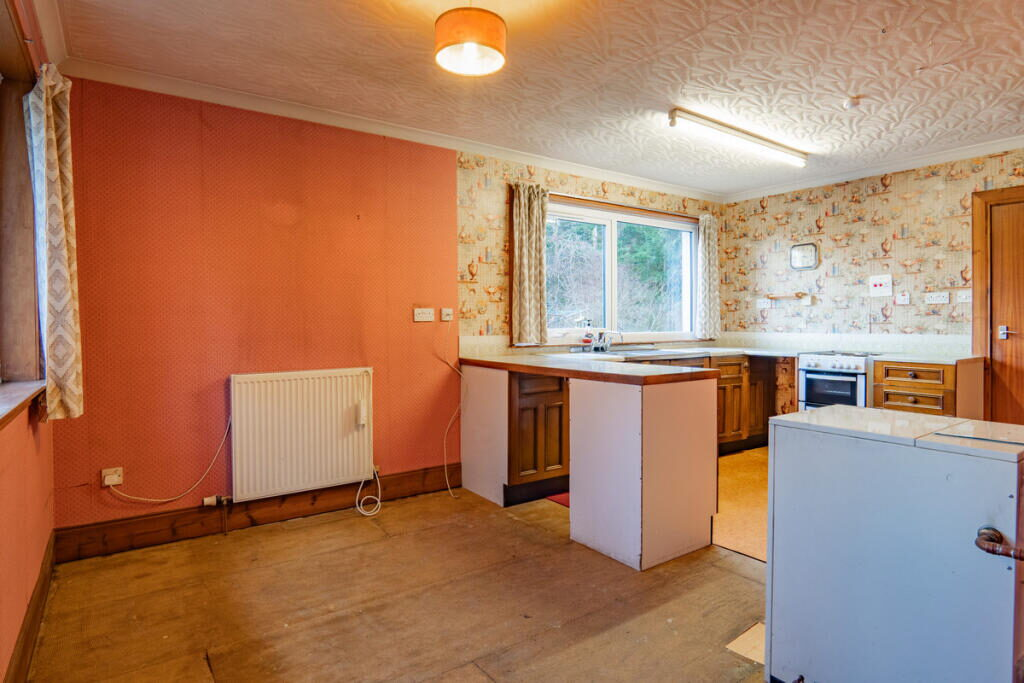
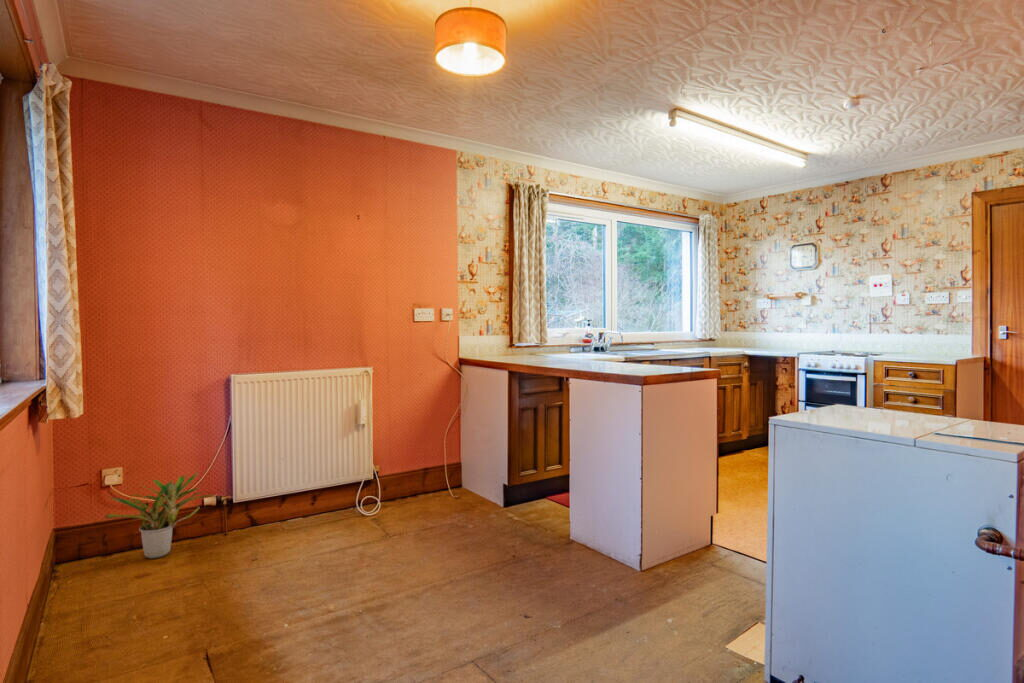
+ potted plant [103,471,218,559]
